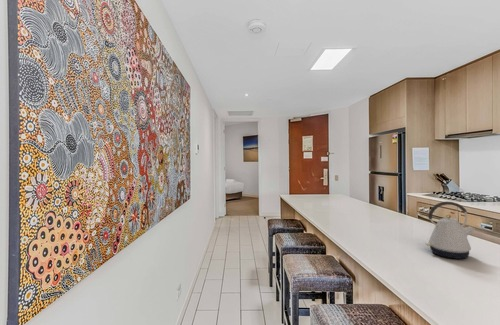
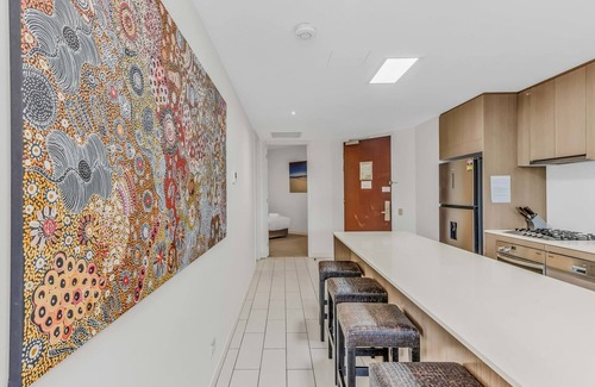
- kettle [425,200,476,260]
